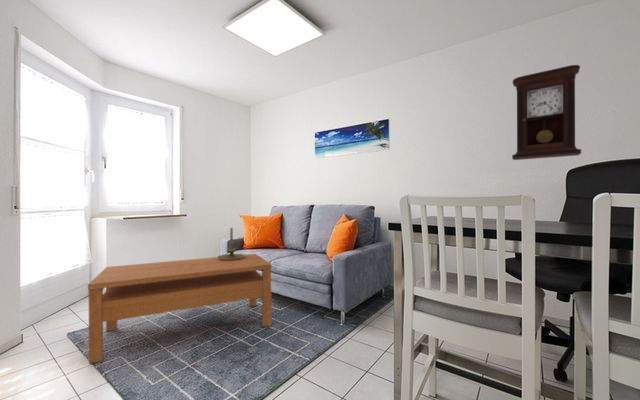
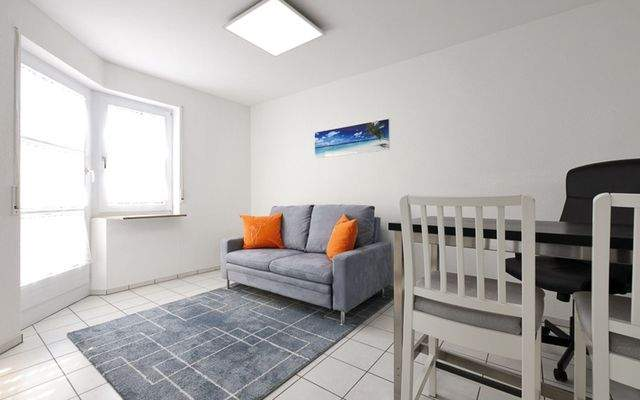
- coffee table [87,253,273,364]
- pendulum clock [511,64,582,161]
- candle holder [217,226,246,260]
